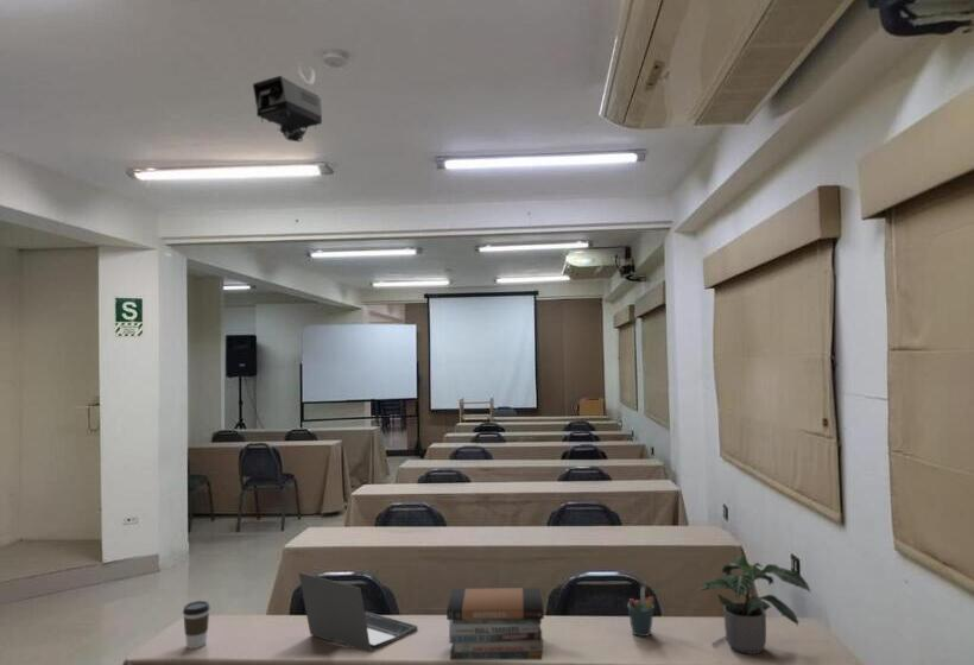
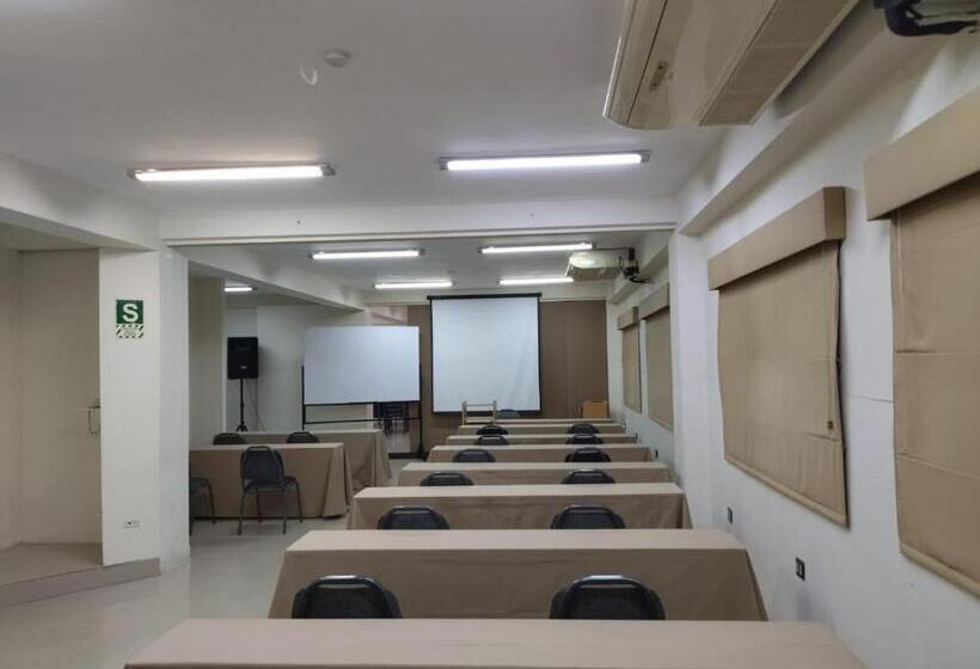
- laptop [298,571,418,654]
- potted plant [696,555,811,656]
- book stack [445,587,545,661]
- coffee cup [182,600,211,650]
- pen holder [626,585,656,638]
- projector [252,75,323,142]
